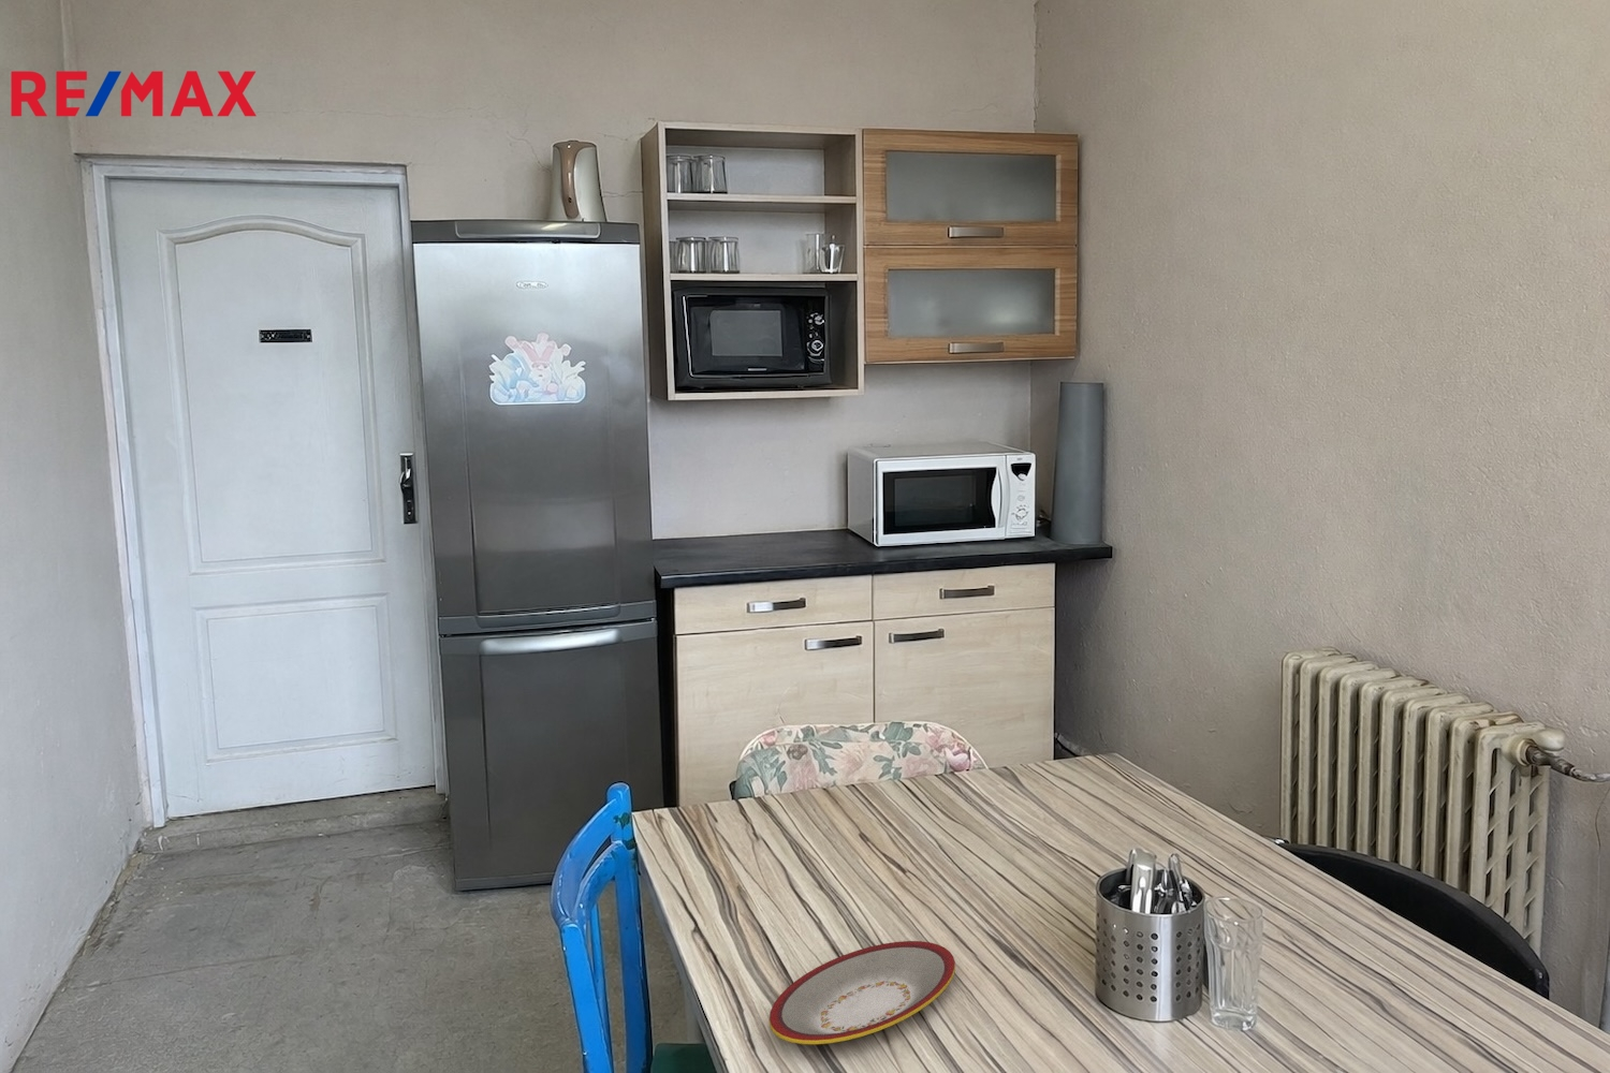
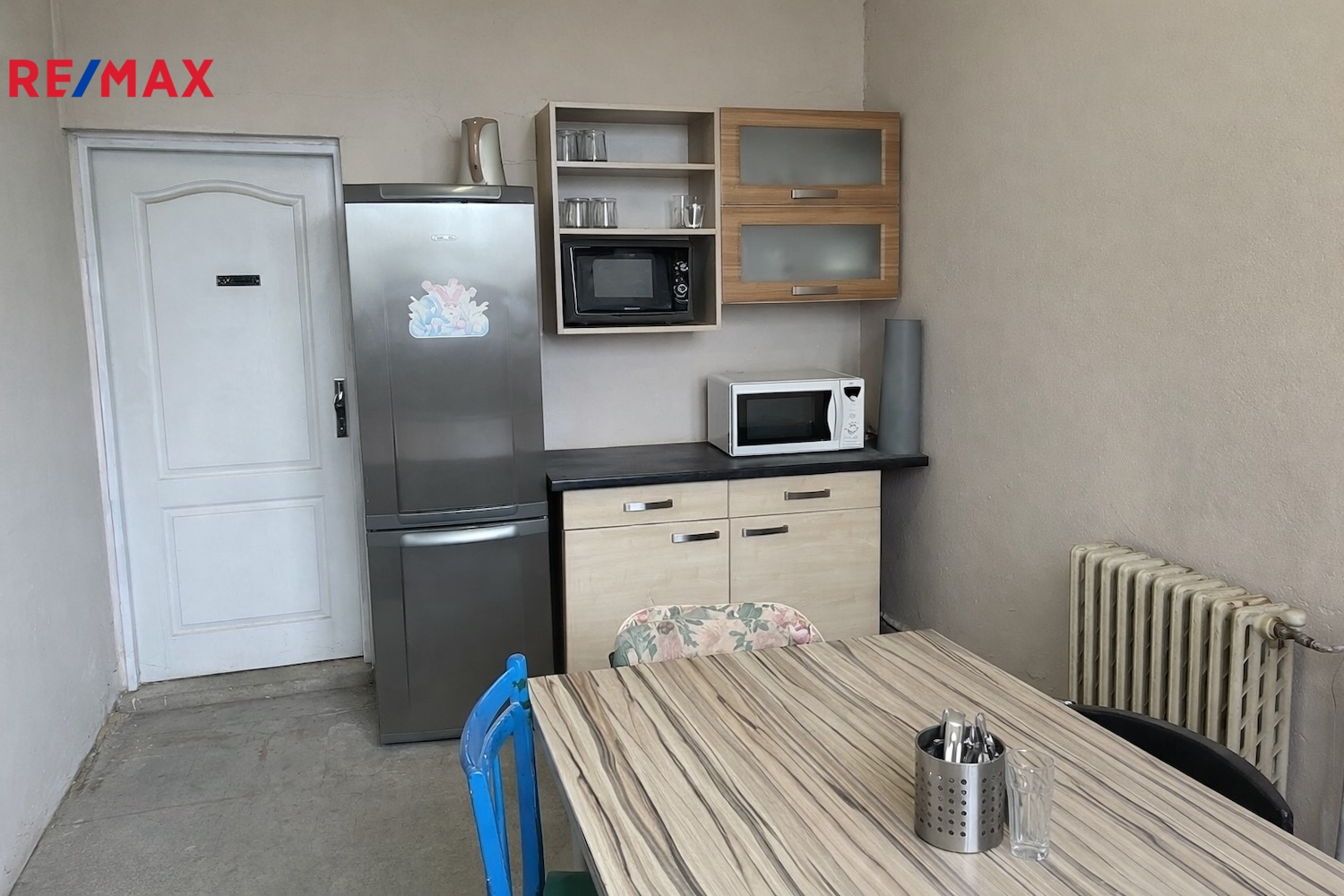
- plate [769,940,956,1045]
